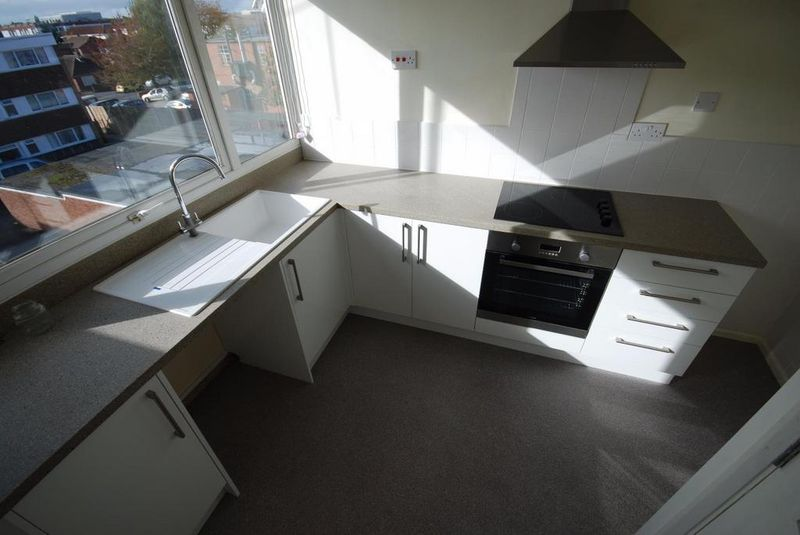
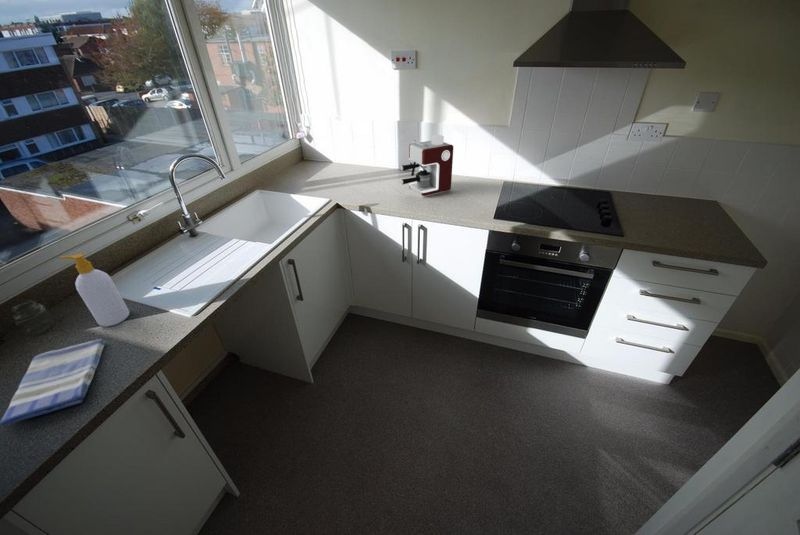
+ soap bottle [58,253,130,328]
+ dish towel [0,338,107,426]
+ coffee maker [400,133,454,197]
